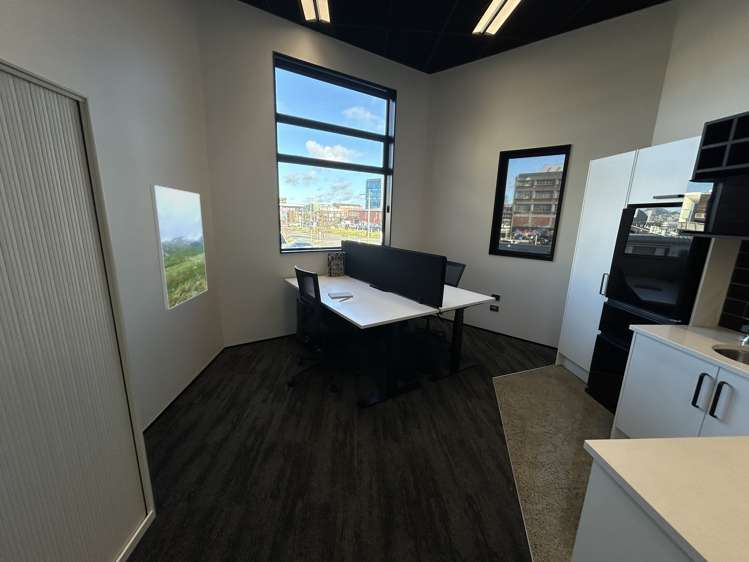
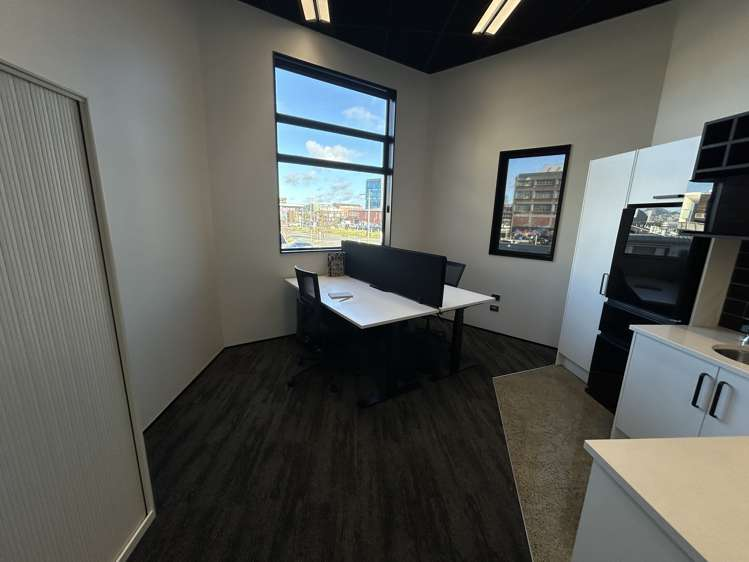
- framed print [149,184,208,311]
